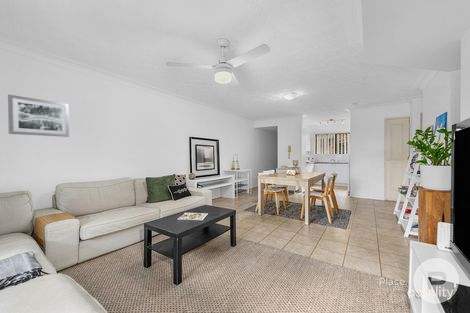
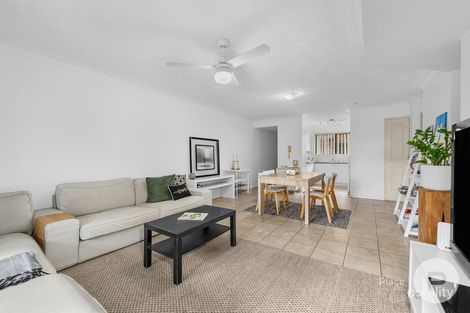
- wall art [7,94,70,138]
